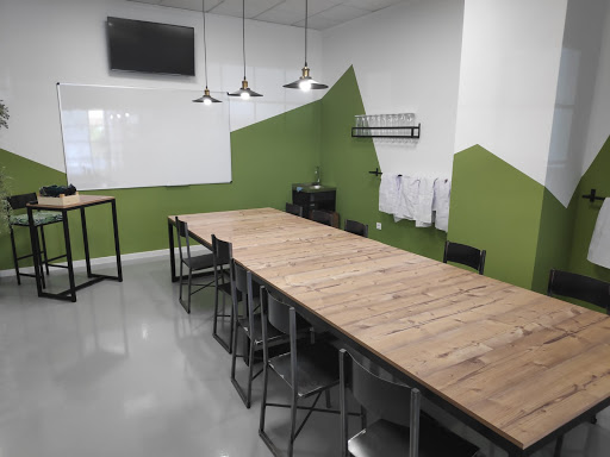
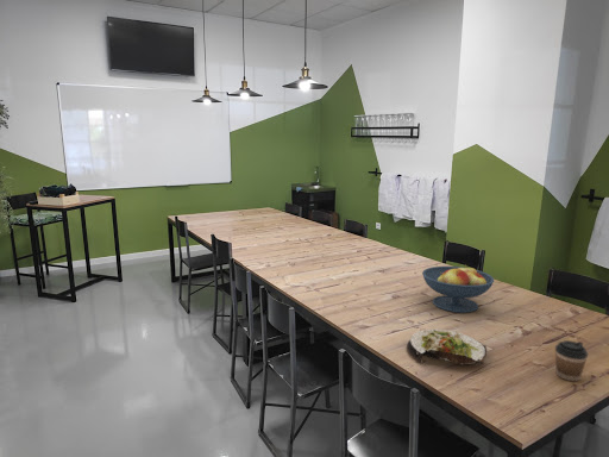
+ fruit bowl [421,264,495,314]
+ coffee cup [554,339,589,382]
+ salad plate [406,327,488,367]
